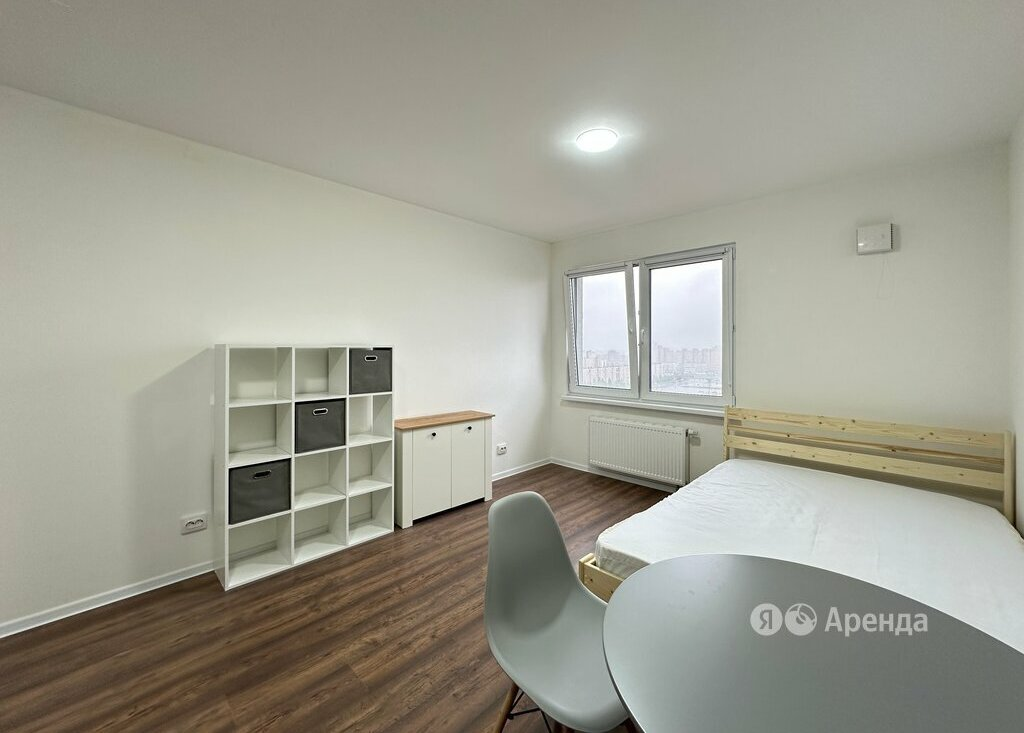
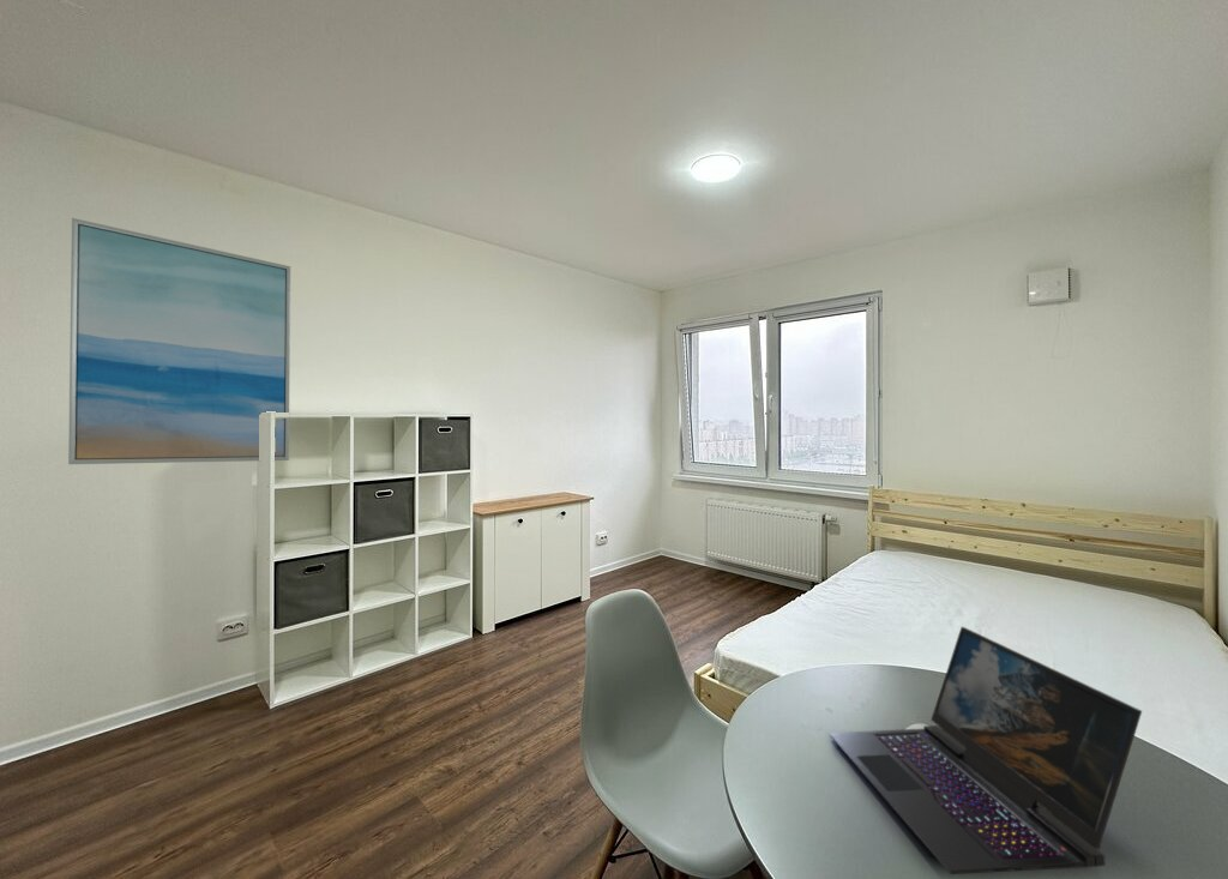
+ wall art [67,217,291,465]
+ laptop [827,626,1143,875]
